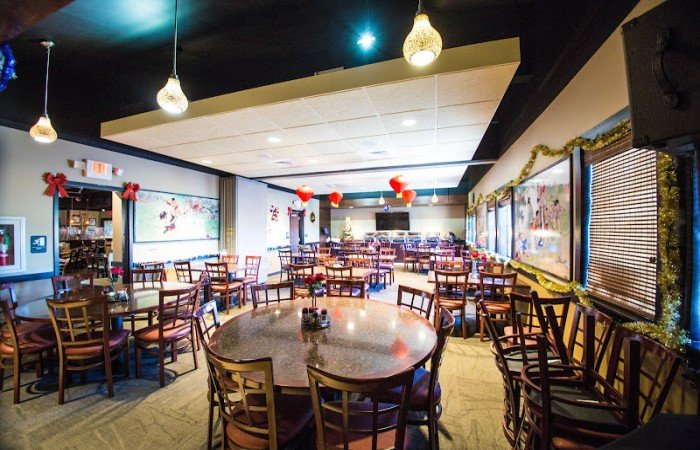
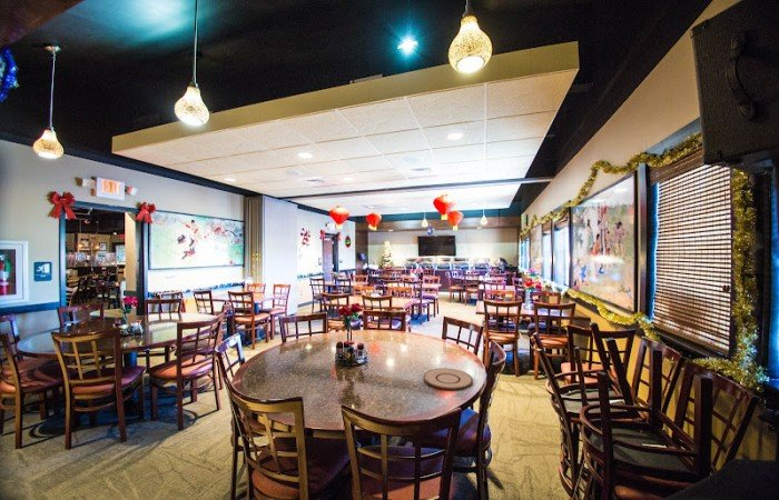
+ plate [423,367,474,391]
